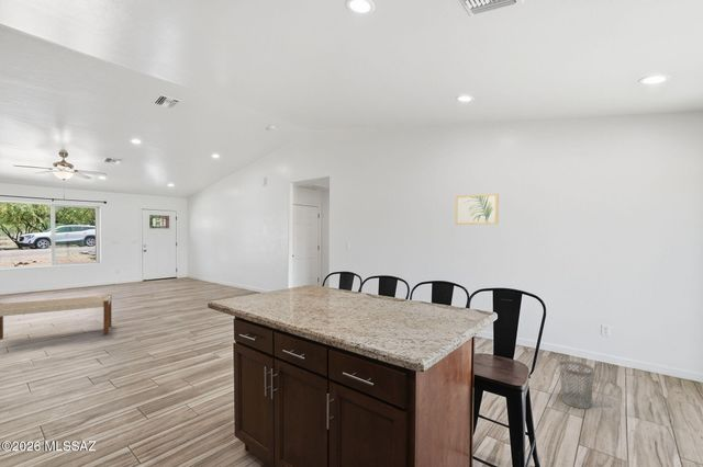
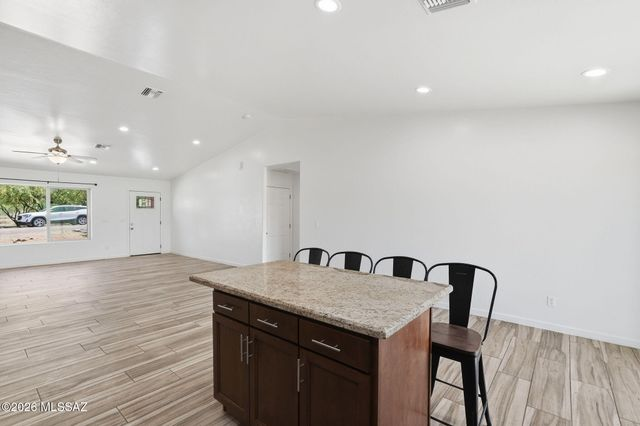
- bench [0,294,113,341]
- wall art [455,193,499,226]
- wastebasket [558,360,595,410]
